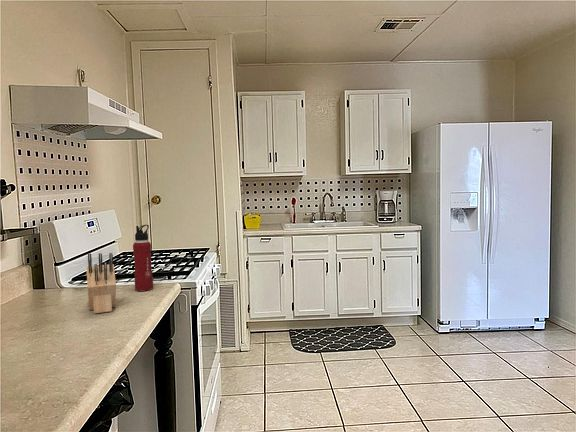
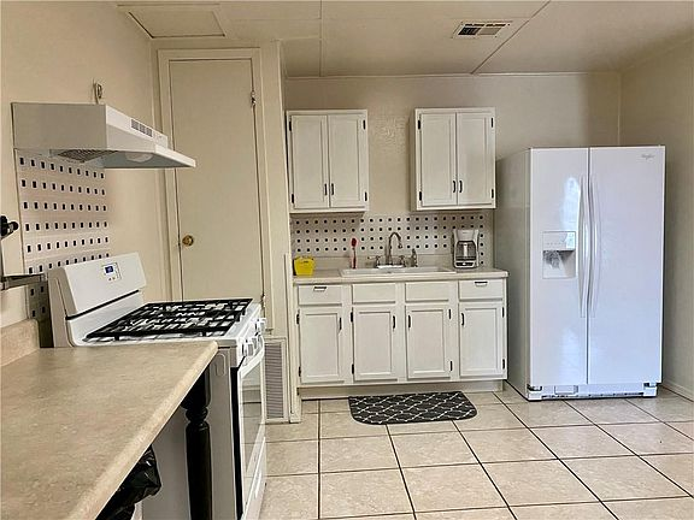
- water bottle [132,224,154,292]
- knife block [85,252,117,314]
